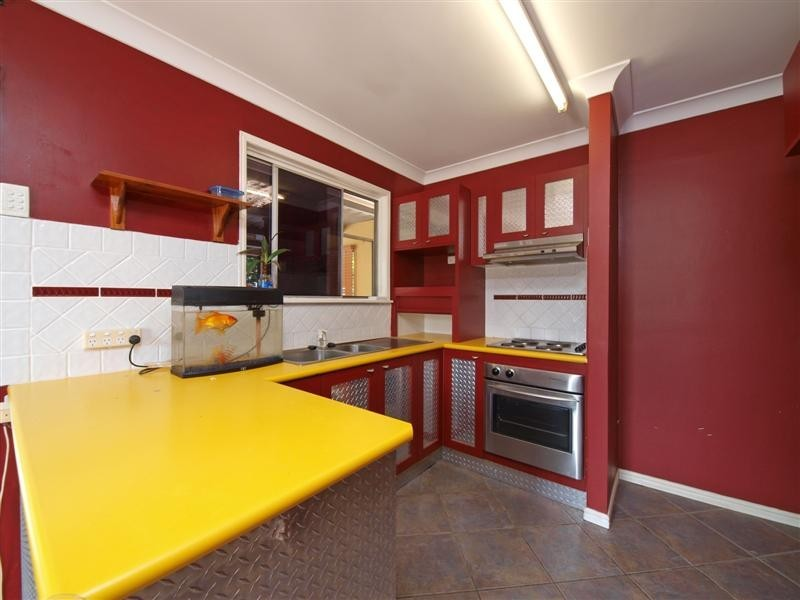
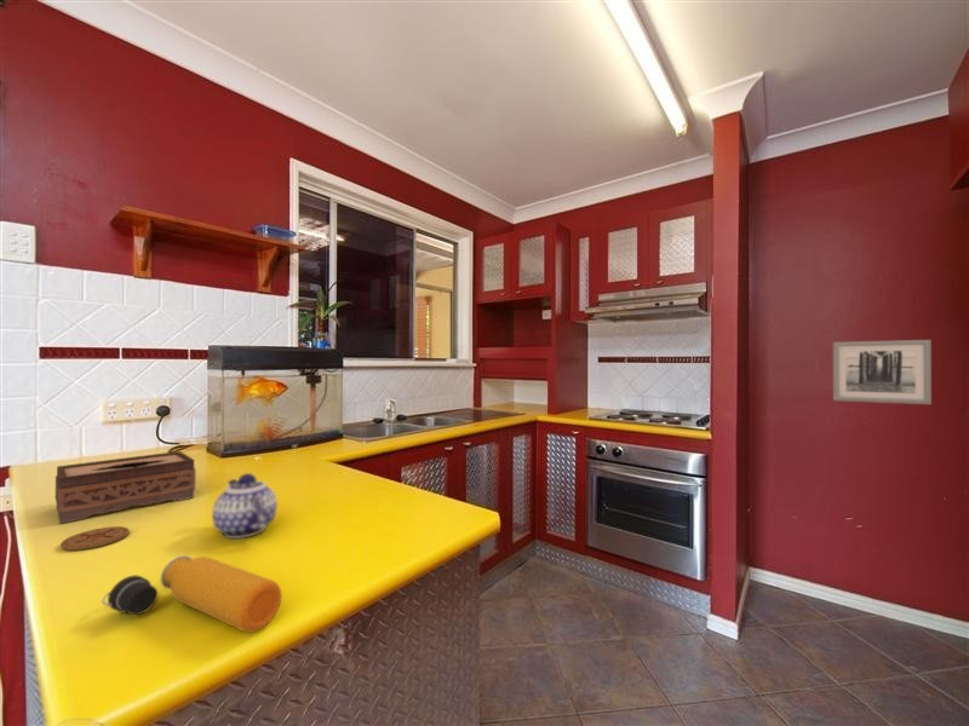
+ coaster [59,525,131,552]
+ water bottle [101,554,283,634]
+ tissue box [55,450,196,525]
+ teapot [211,472,279,540]
+ wall art [832,339,933,405]
